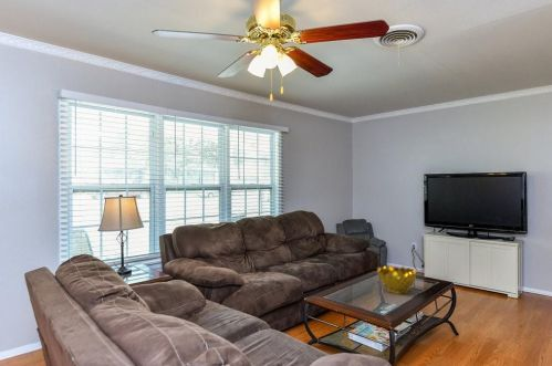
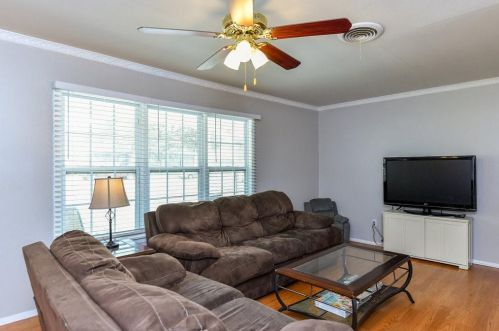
- decorative bowl [376,264,417,295]
